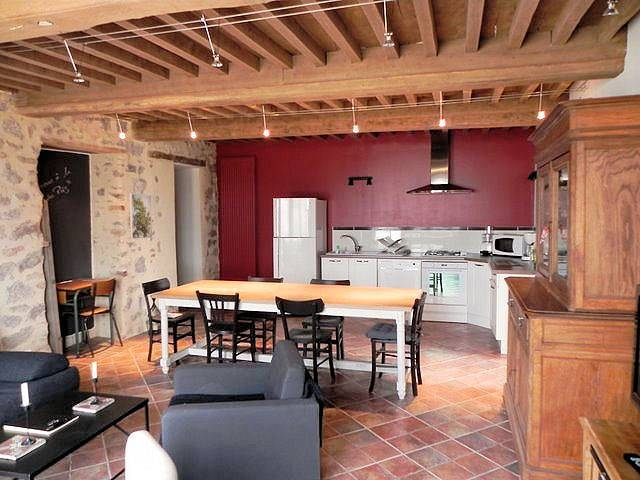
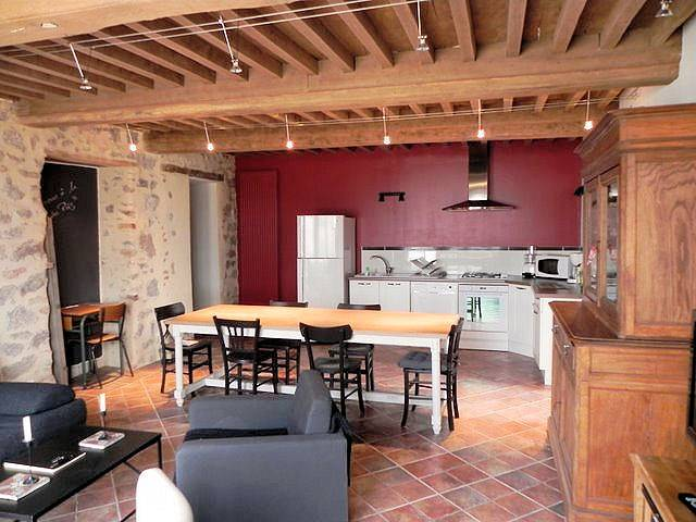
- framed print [128,192,153,240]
